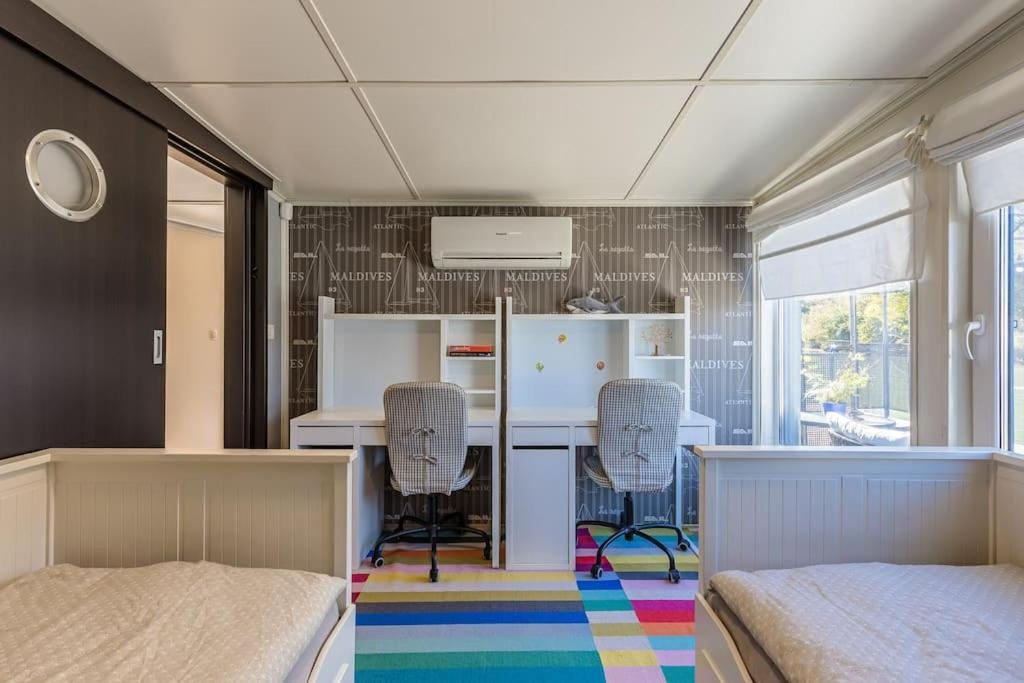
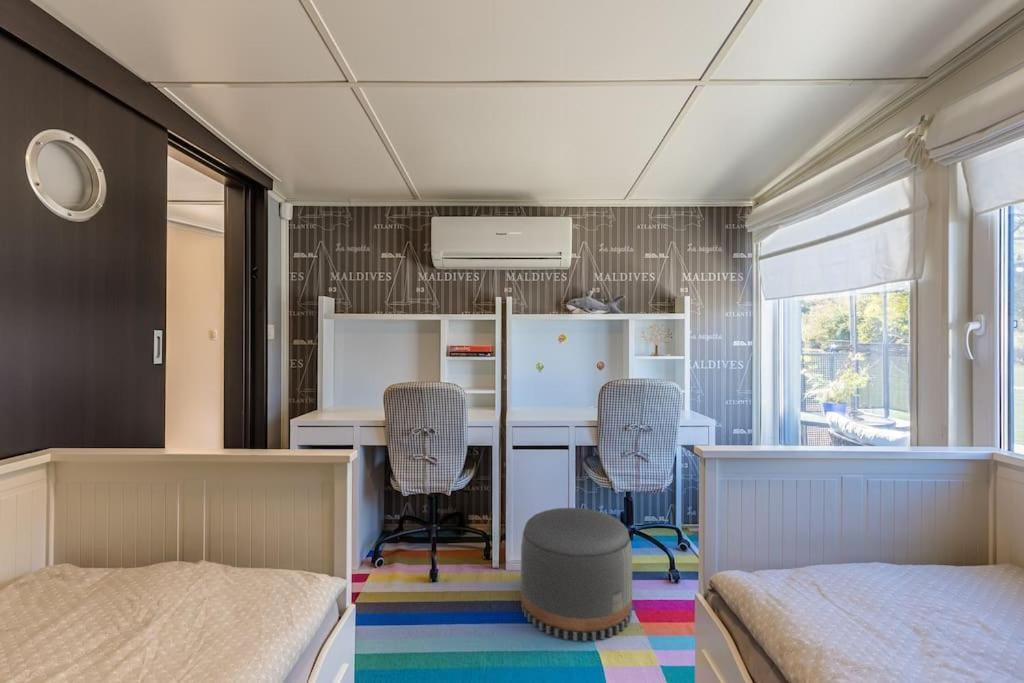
+ pouf [520,507,633,642]
